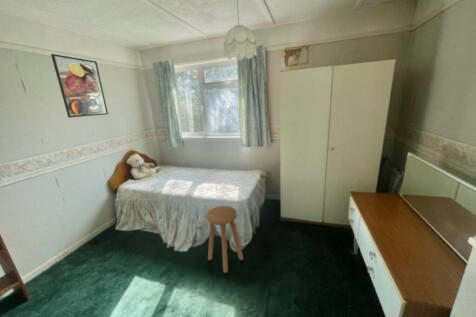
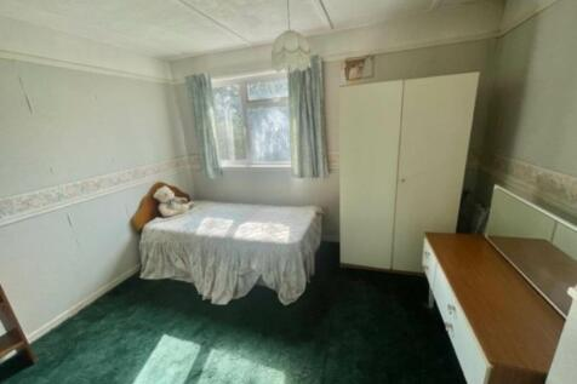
- stool [205,205,244,274]
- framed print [50,53,109,119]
